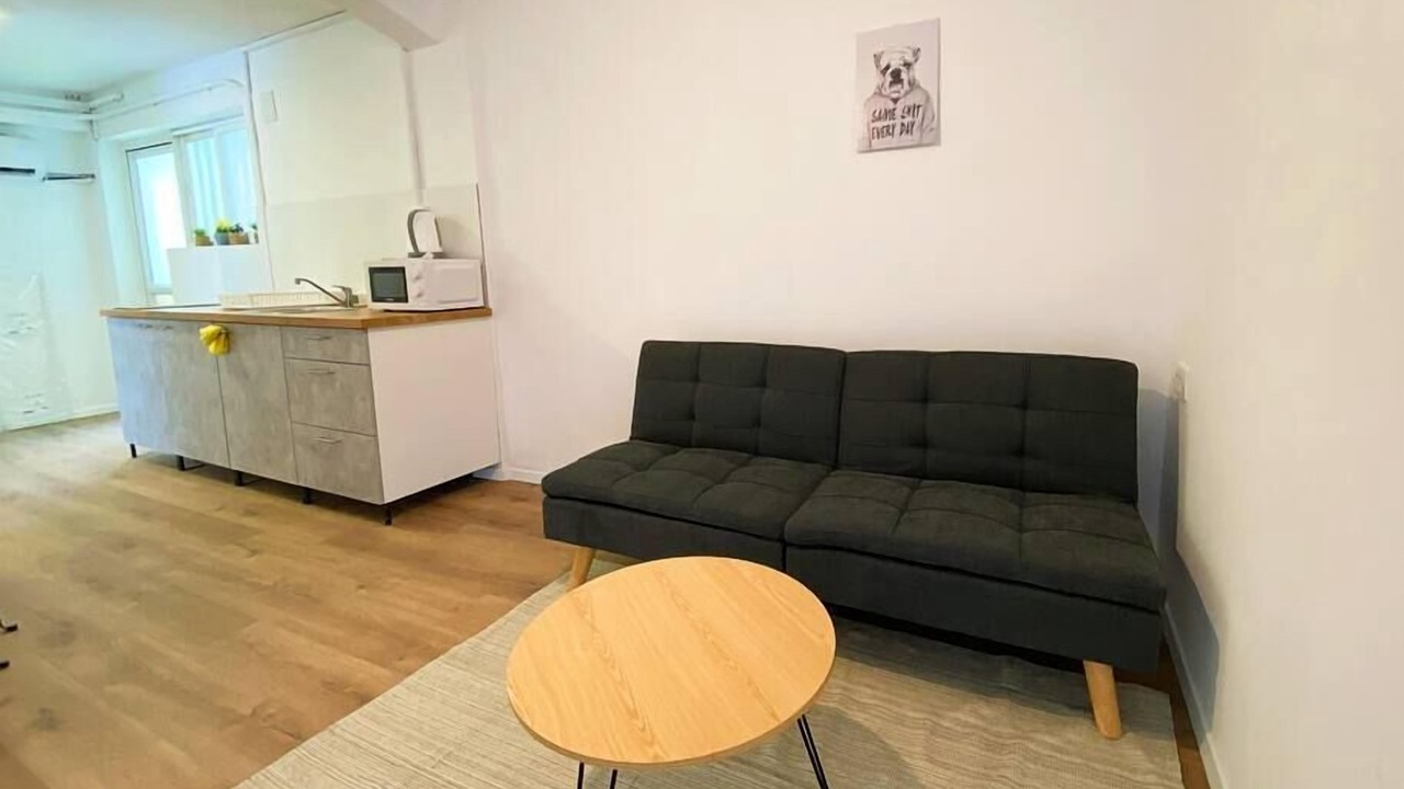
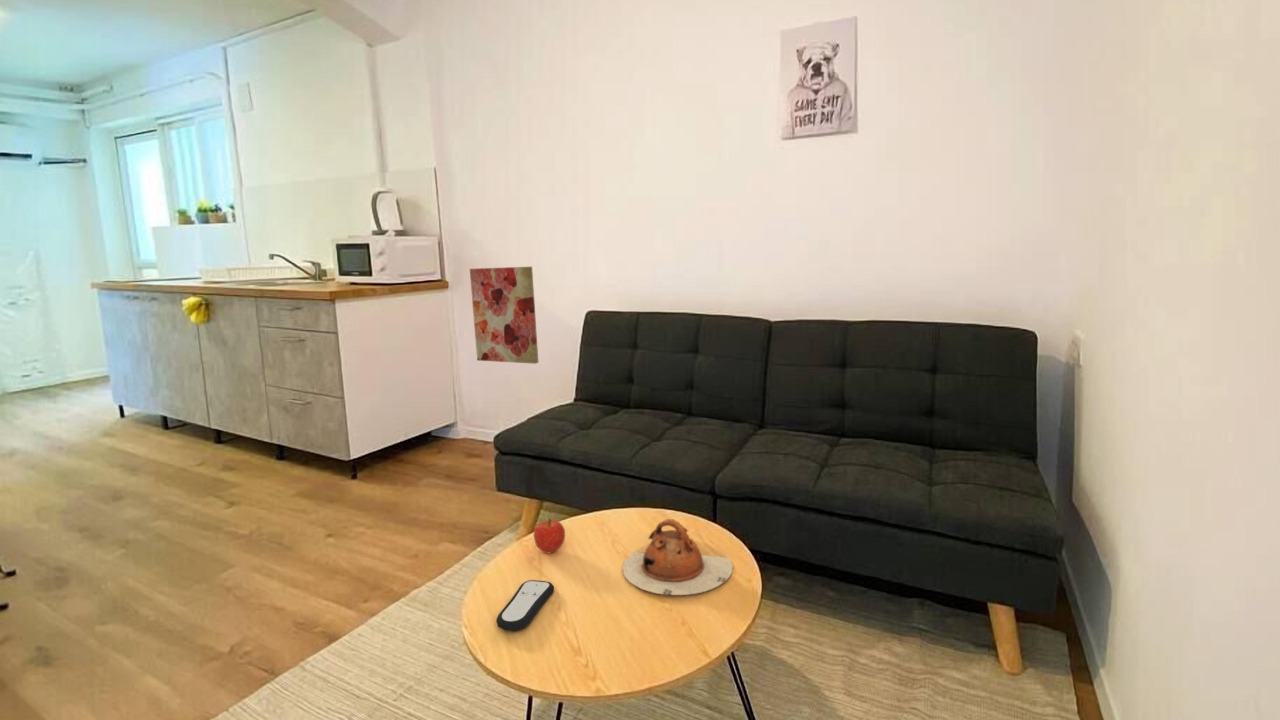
+ teapot [622,518,734,596]
+ remote control [495,579,555,632]
+ wall art [469,266,539,365]
+ fruit [533,518,566,554]
